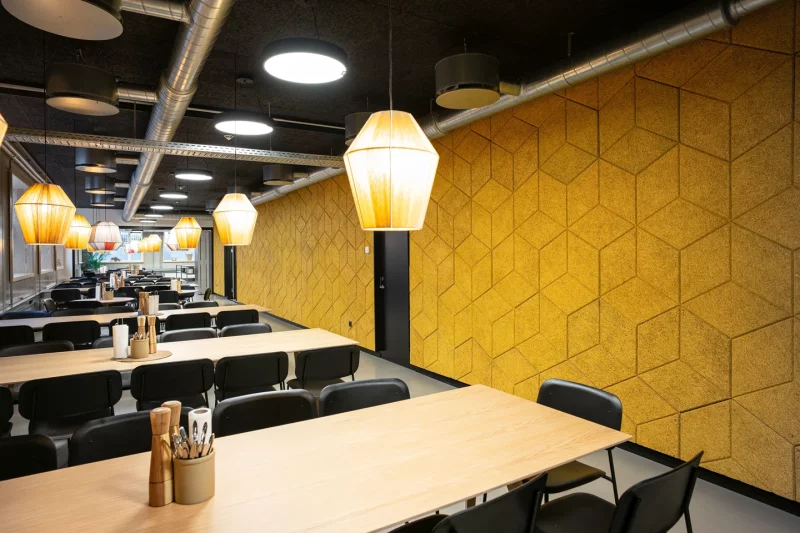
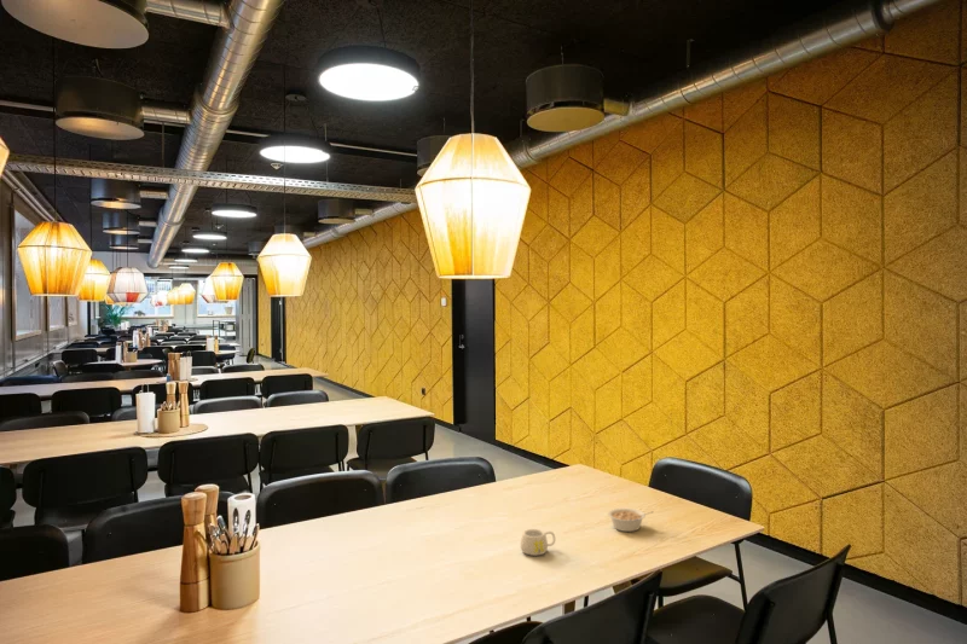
+ legume [607,507,653,533]
+ mug [520,528,556,557]
